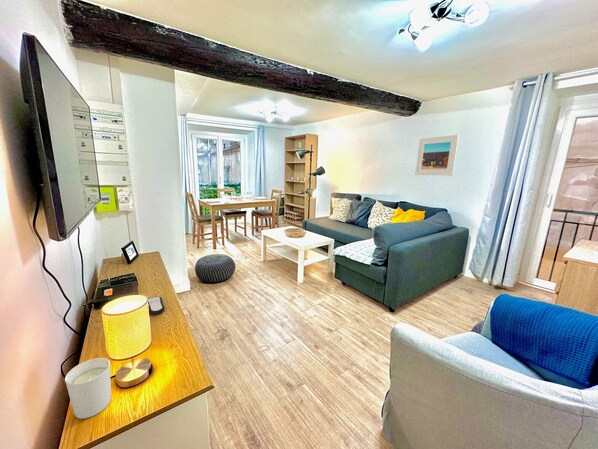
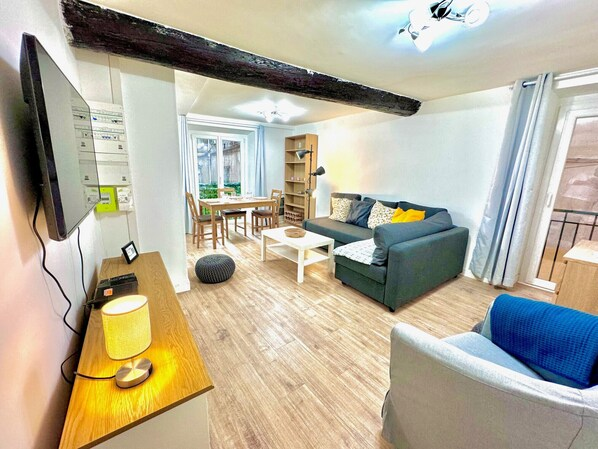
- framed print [414,134,460,177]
- candle holder [64,357,112,420]
- remote control [147,296,166,316]
